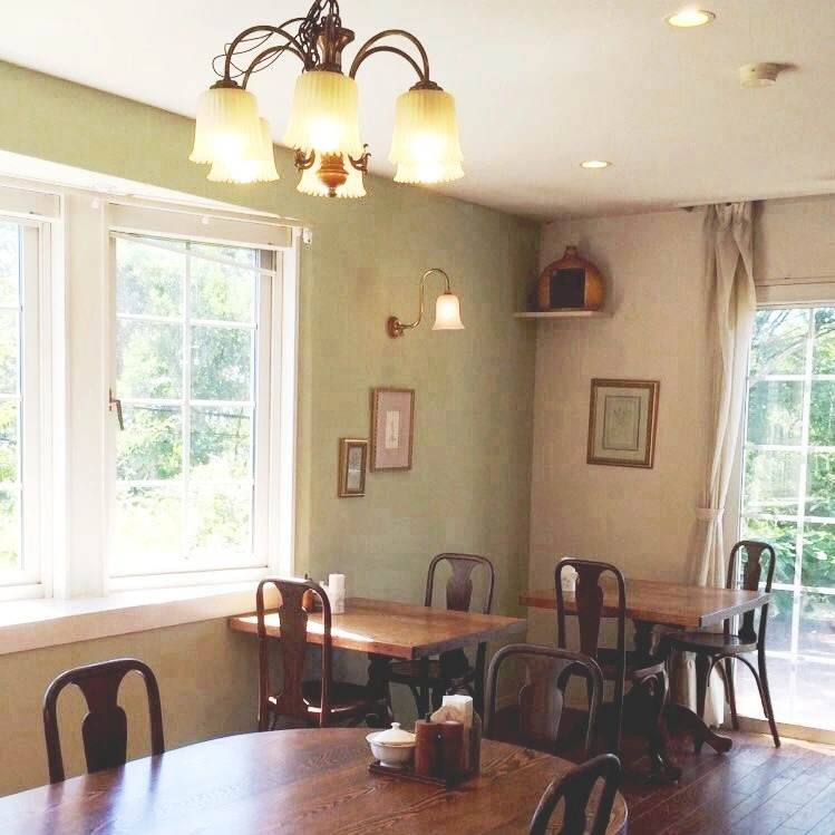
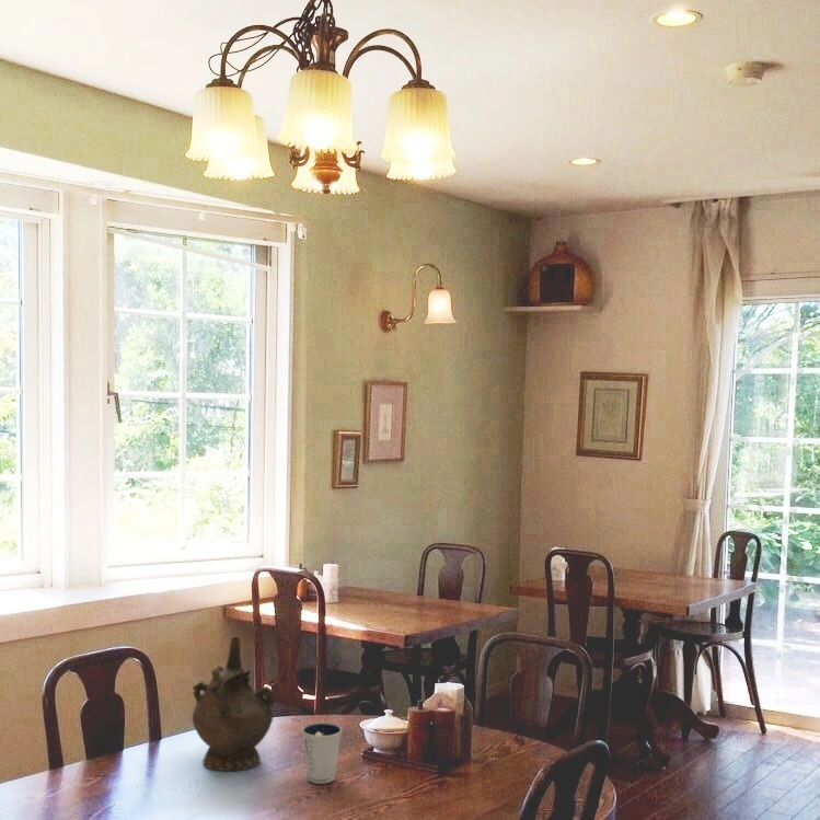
+ ceremonial vessel [192,636,275,772]
+ dixie cup [301,720,344,785]
